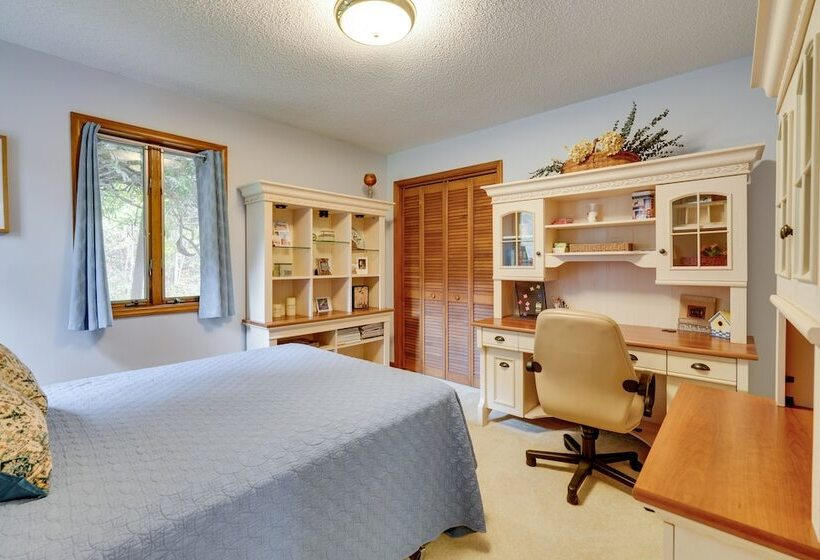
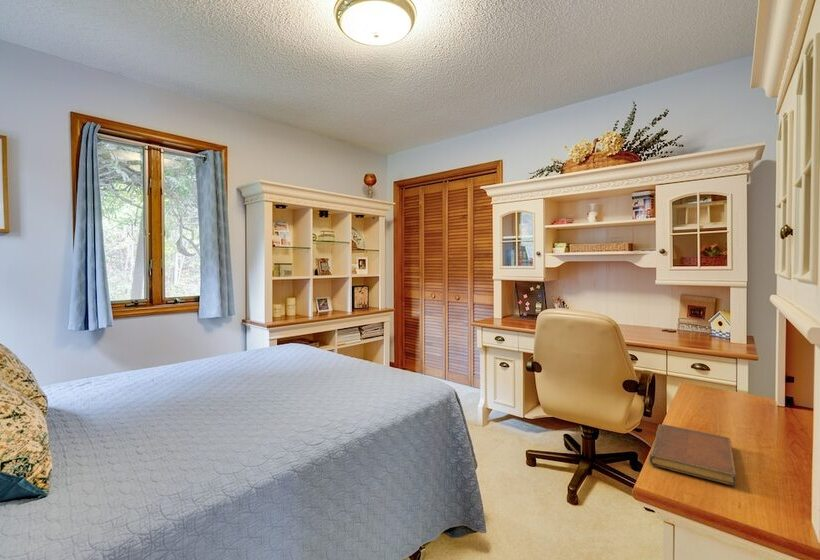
+ notebook [648,423,737,486]
